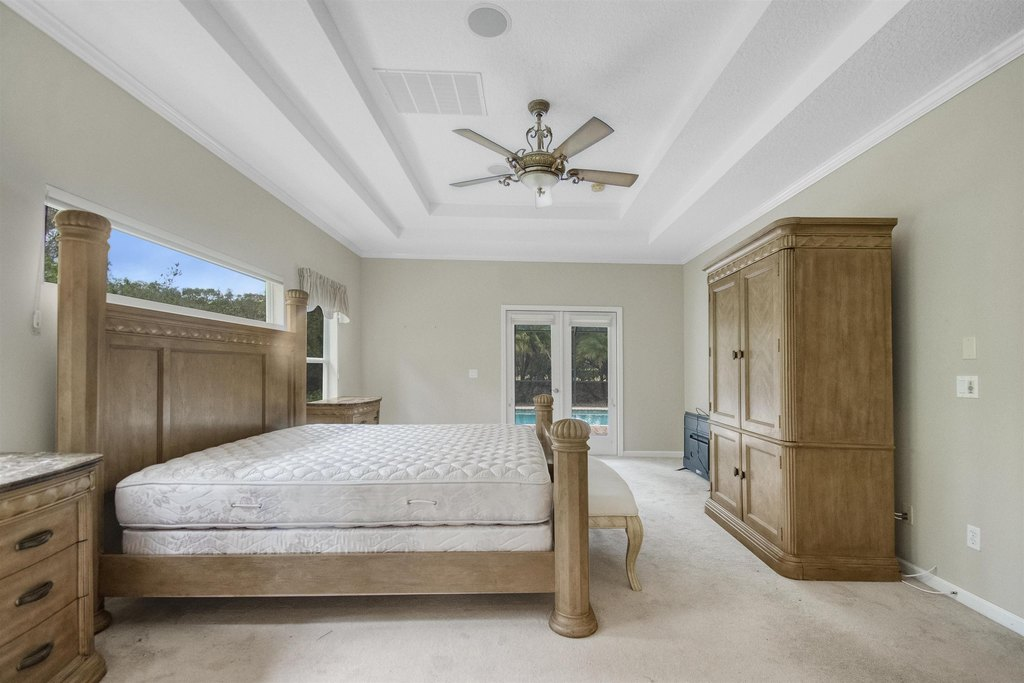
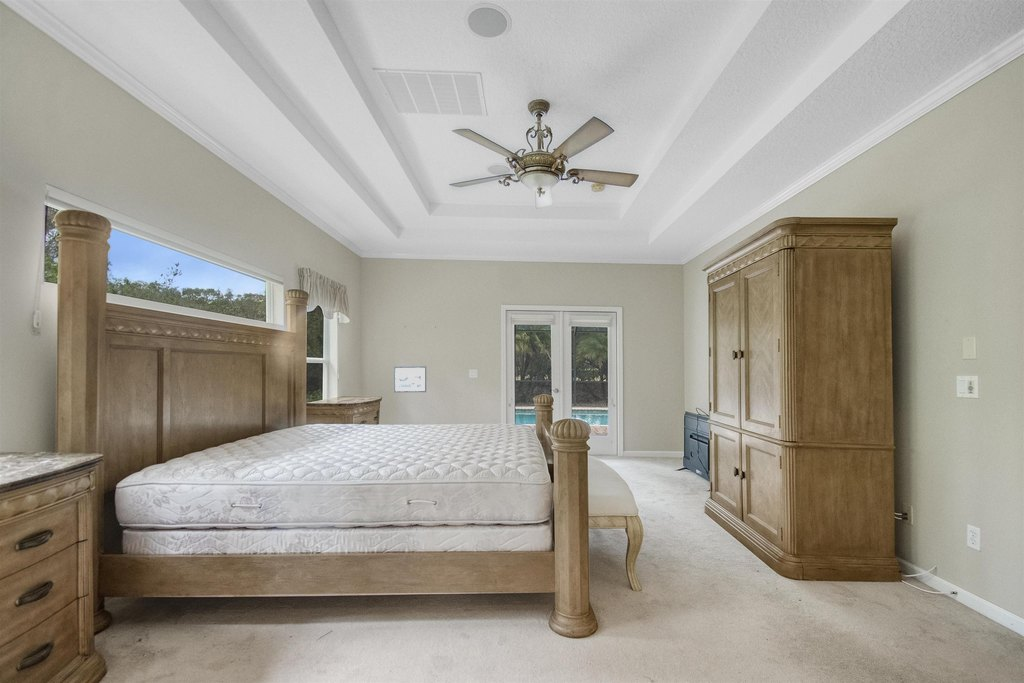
+ picture frame [393,365,427,394]
